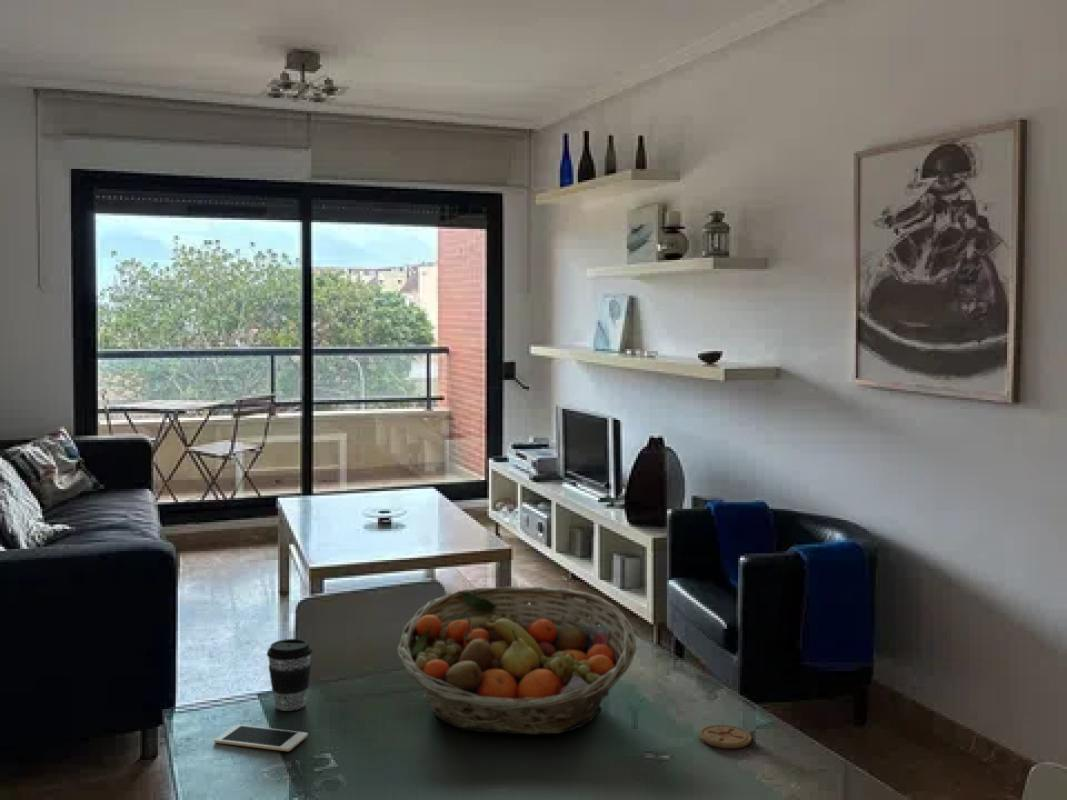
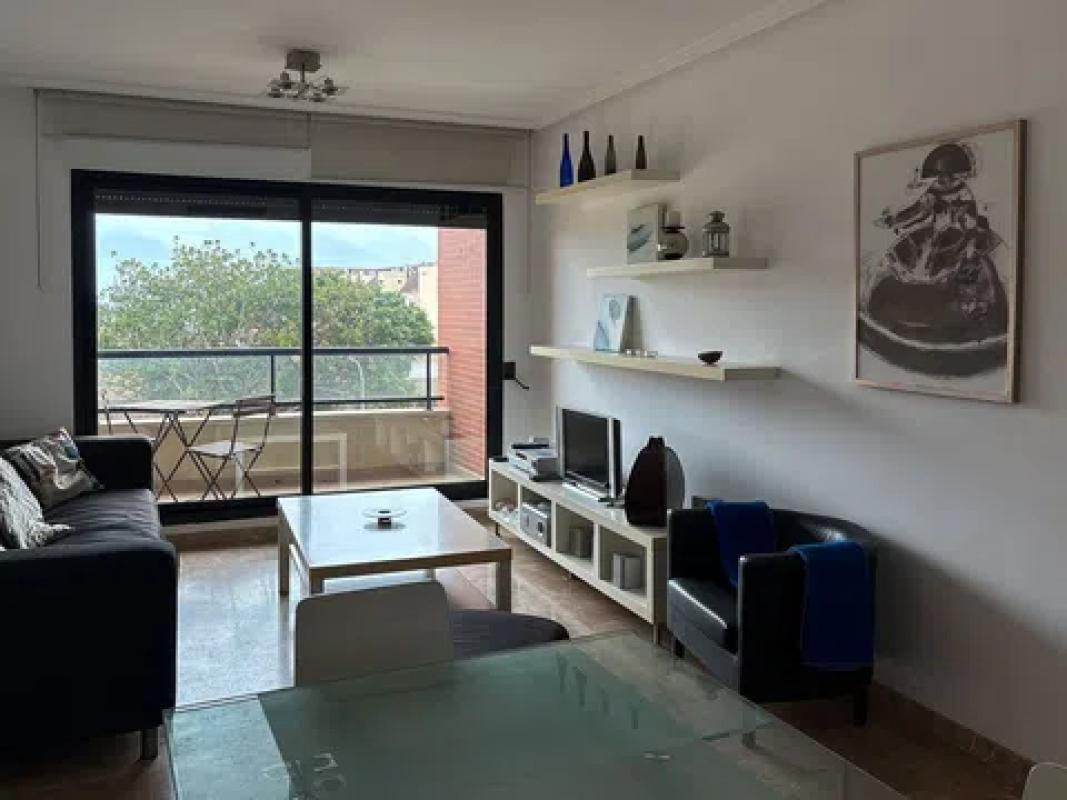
- fruit basket [396,585,637,736]
- coffee cup [266,638,314,712]
- coaster [699,724,753,749]
- cell phone [213,724,309,752]
